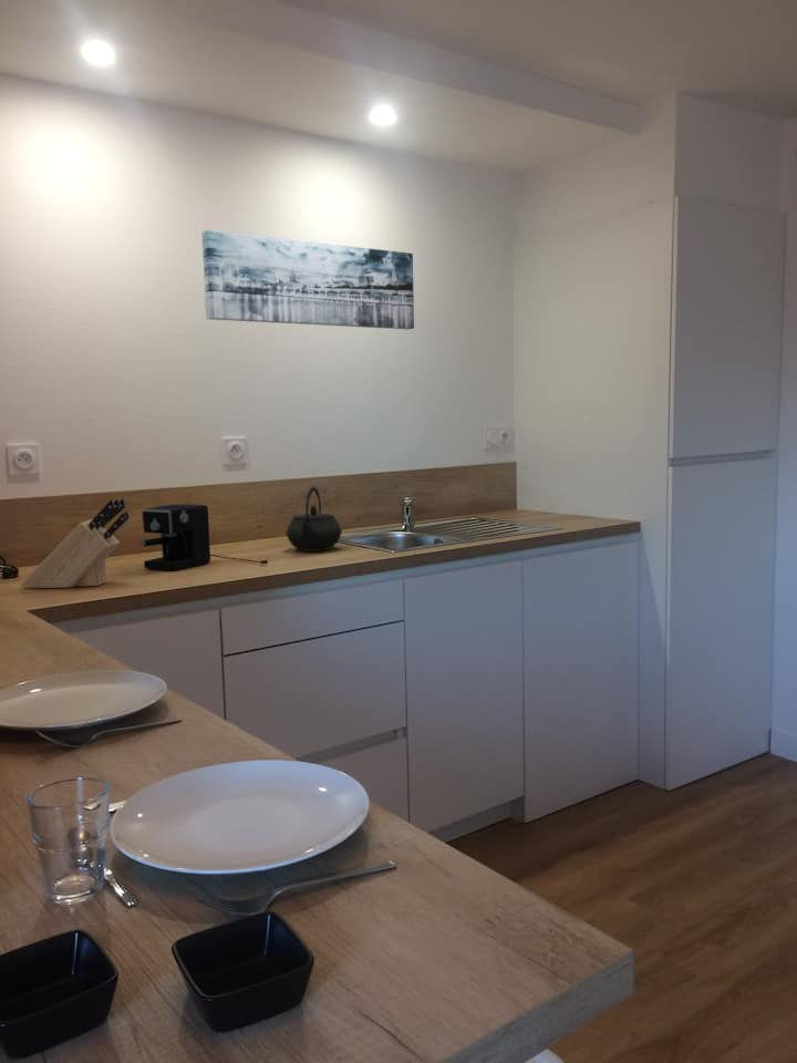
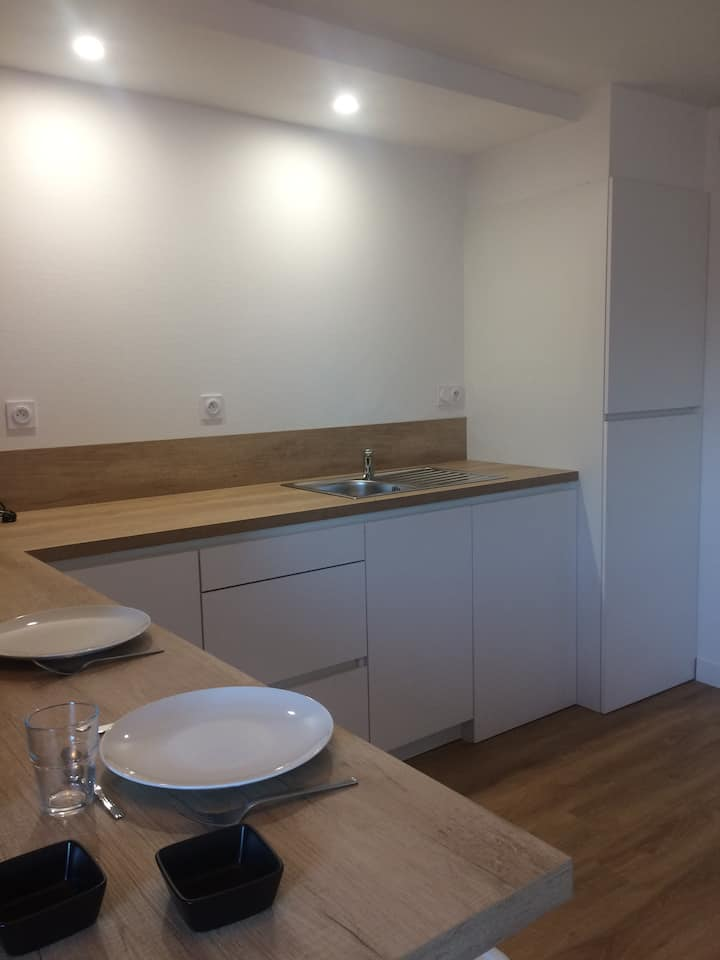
- wall art [200,229,415,330]
- kettle [286,485,343,553]
- knife block [19,497,131,589]
- coffee maker [139,503,270,571]
